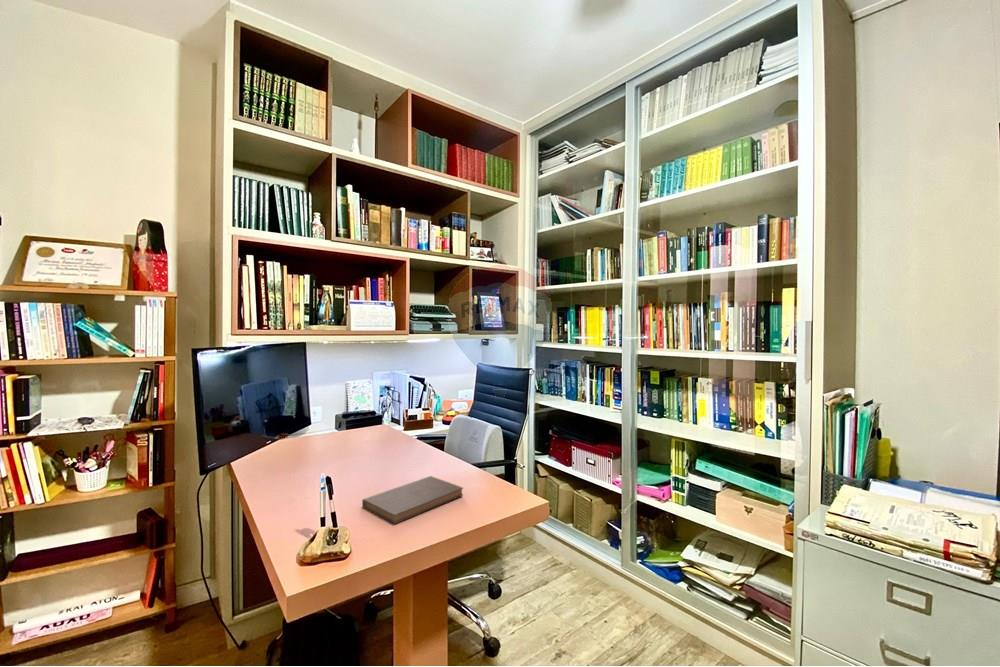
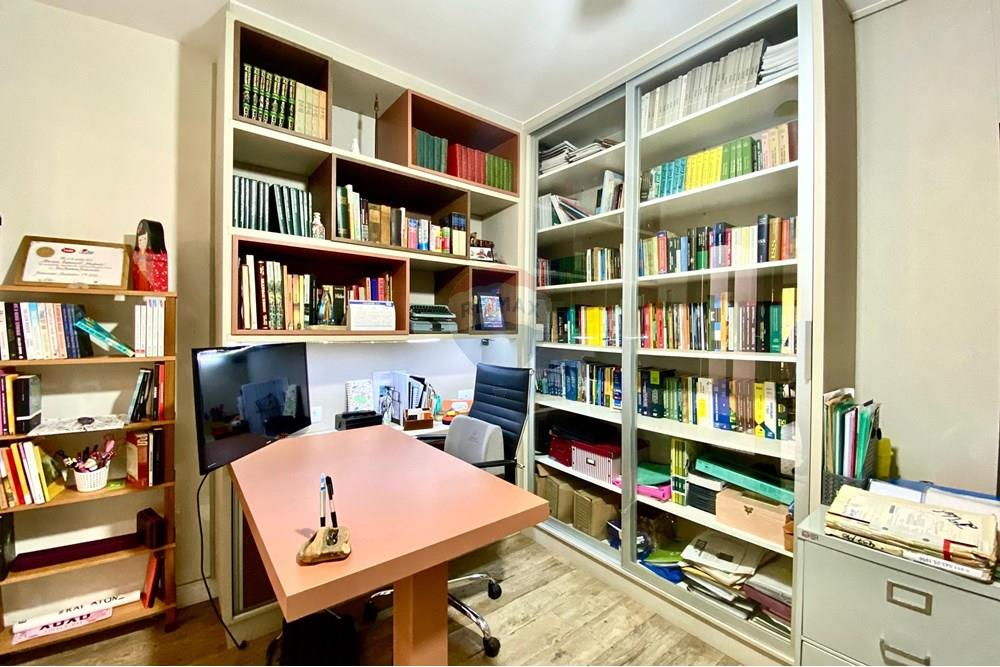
- book [361,475,464,525]
